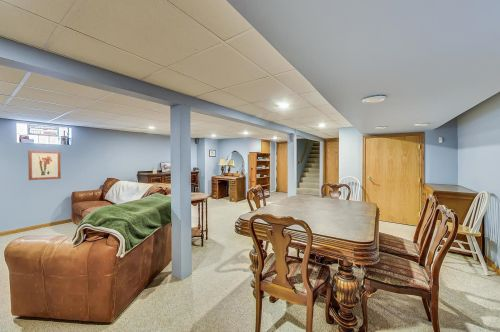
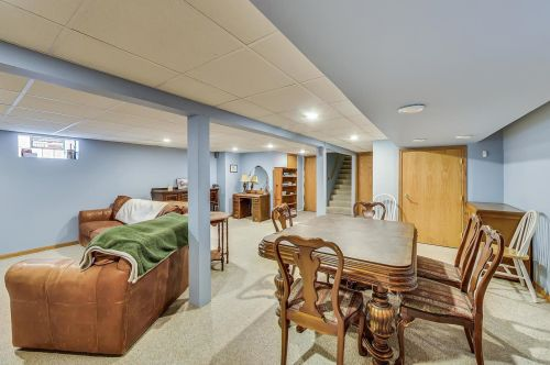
- wall art [27,150,62,181]
